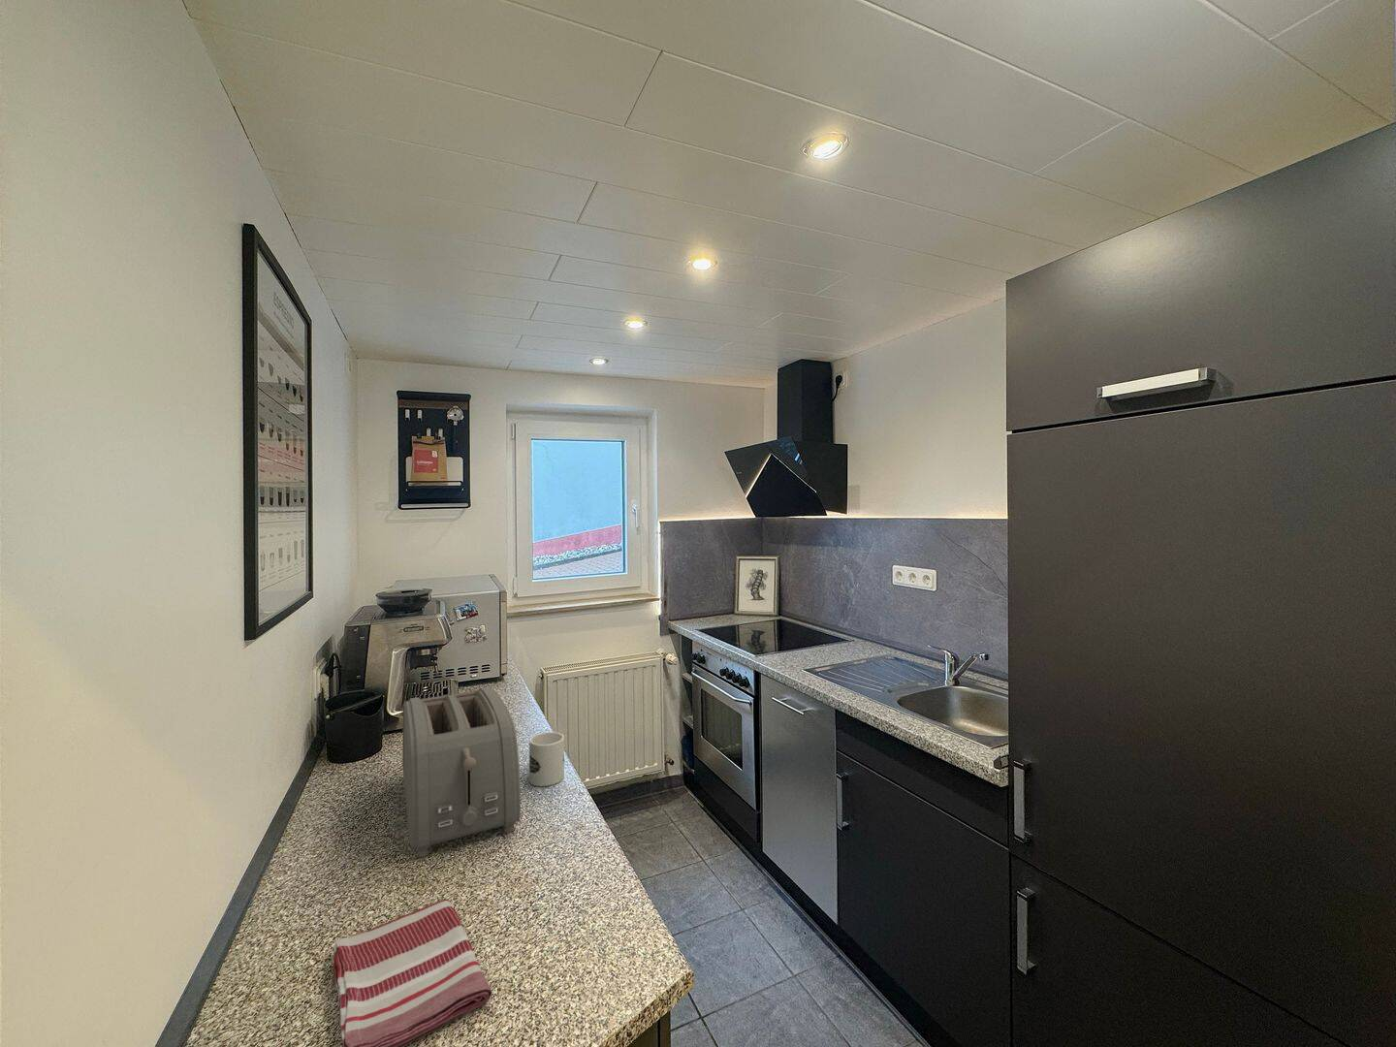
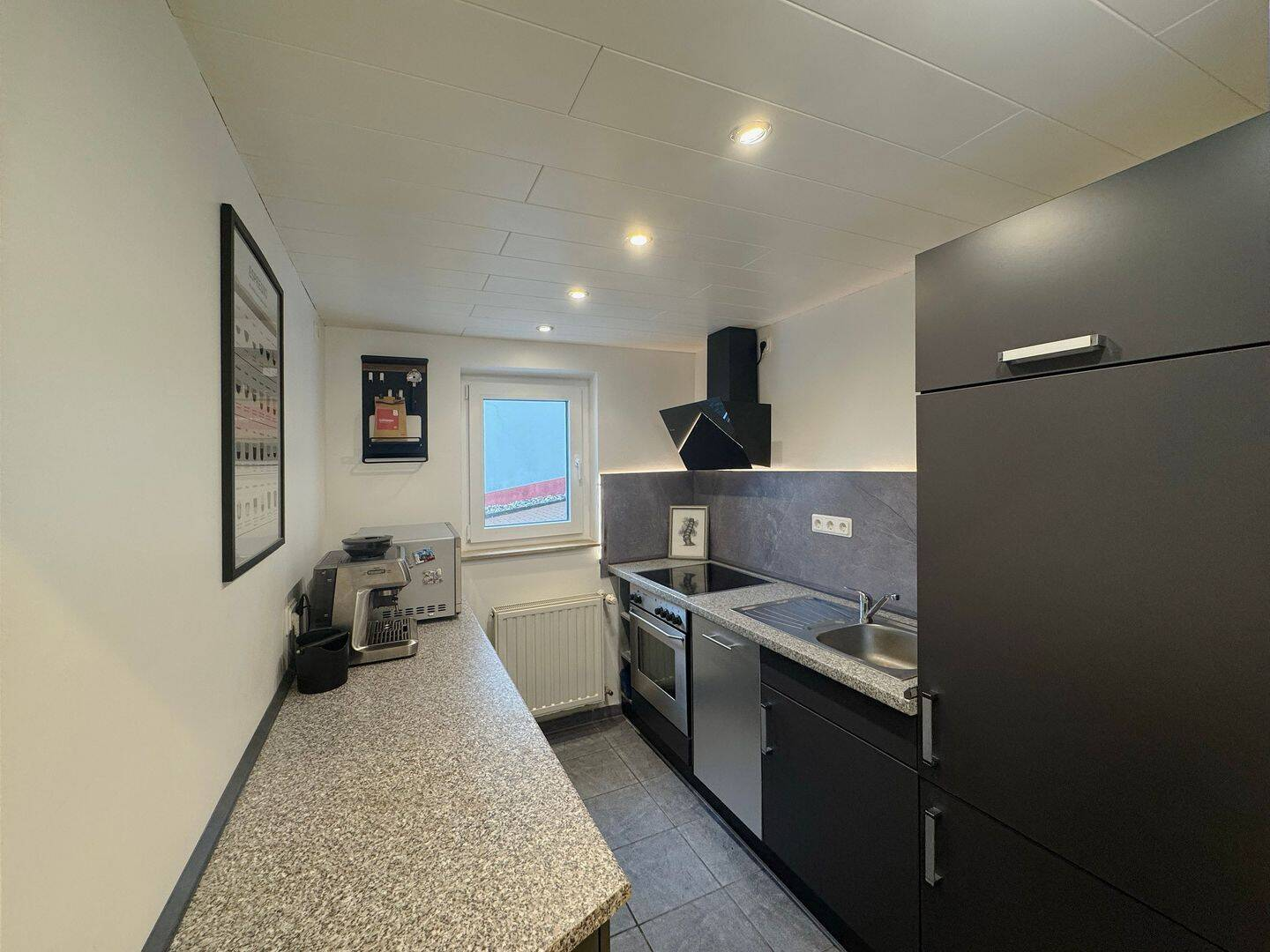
- toaster [401,686,521,858]
- mug [529,731,565,787]
- dish towel [333,897,494,1047]
